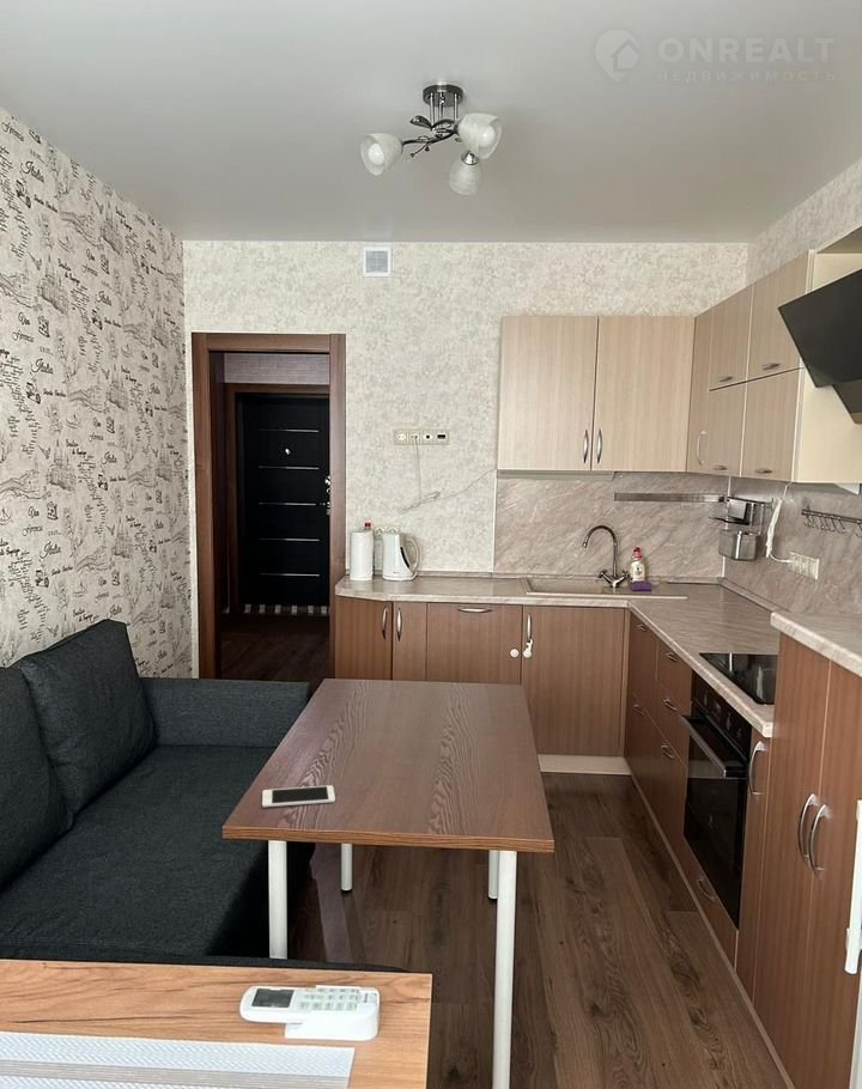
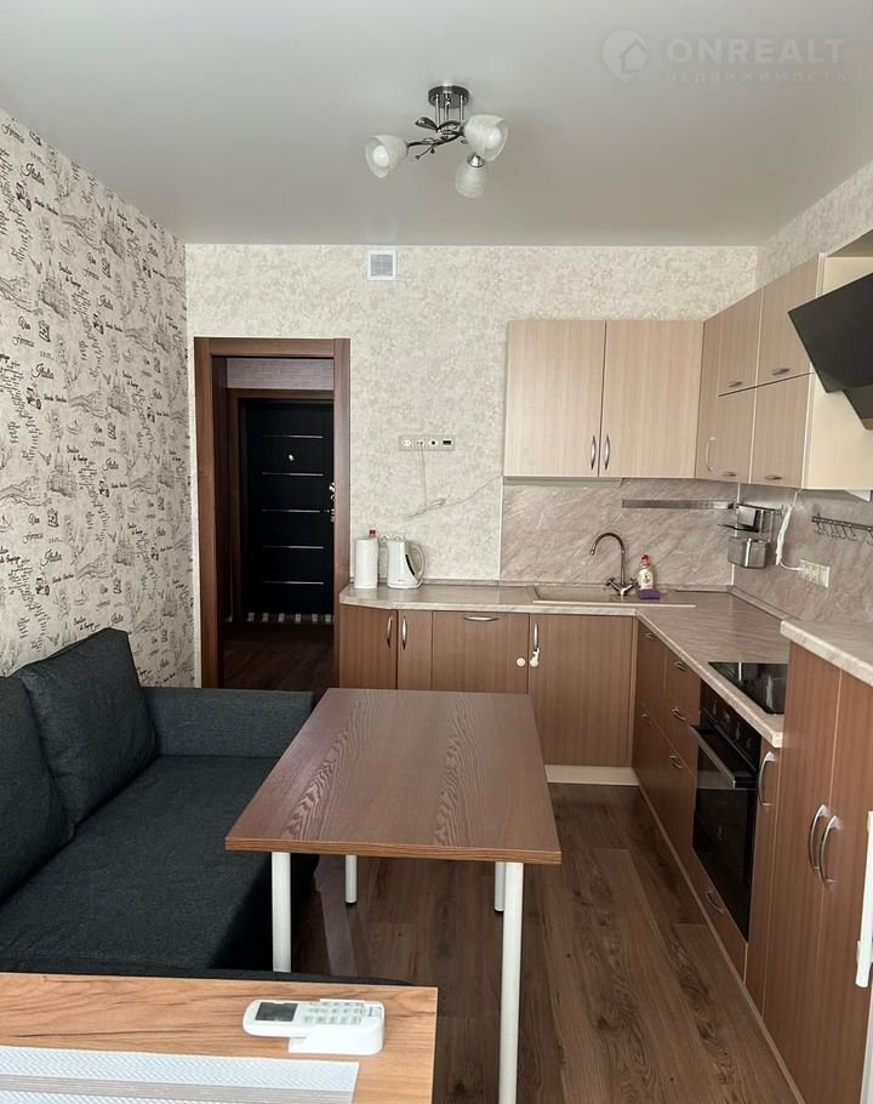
- cell phone [261,784,336,809]
